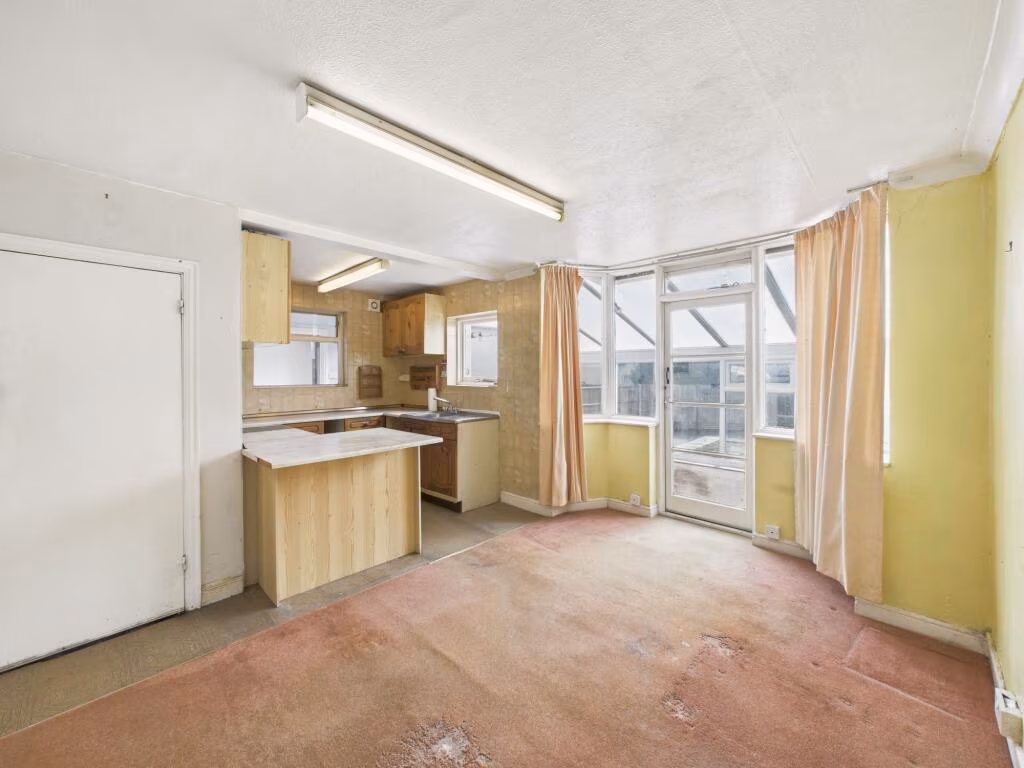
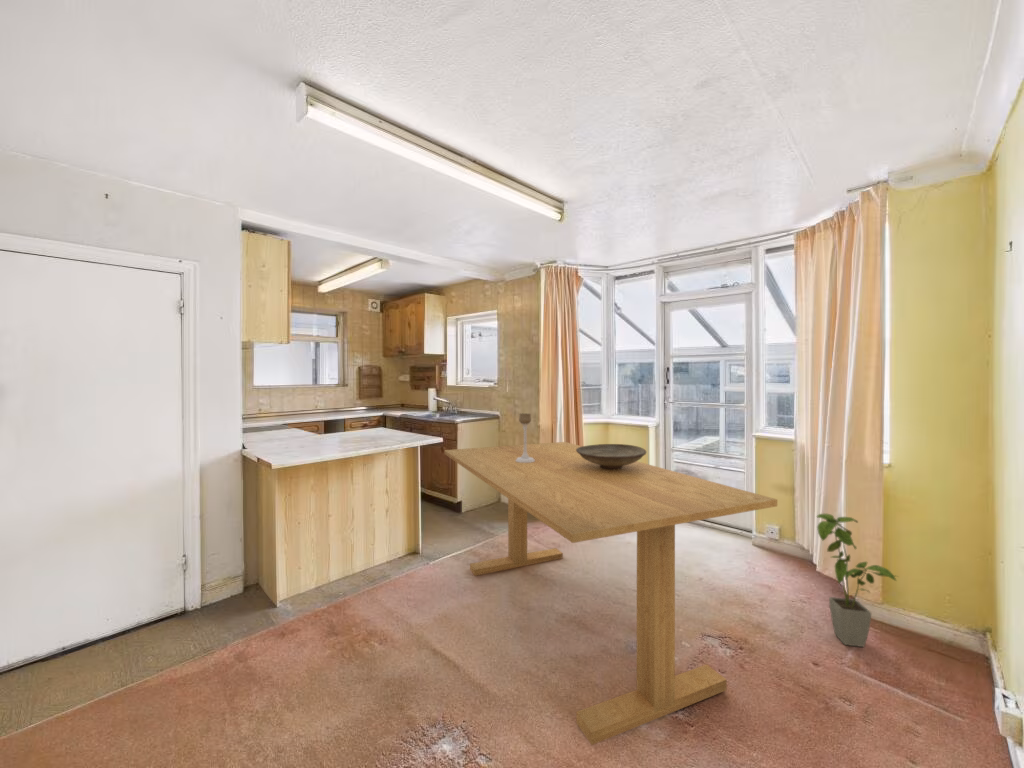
+ candle holder [515,412,535,463]
+ dining table [444,441,778,746]
+ decorative bowl [576,443,647,470]
+ house plant [815,512,900,648]
